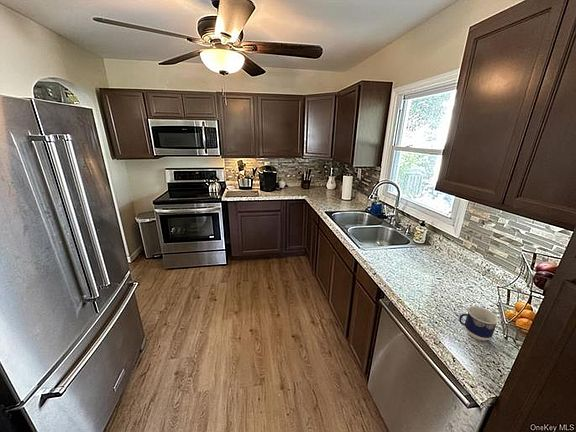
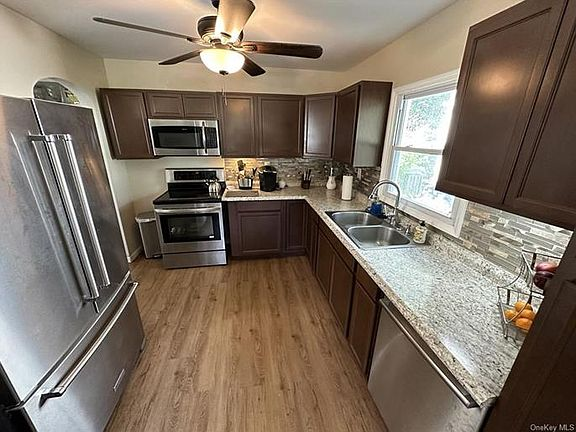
- cup [458,305,500,341]
